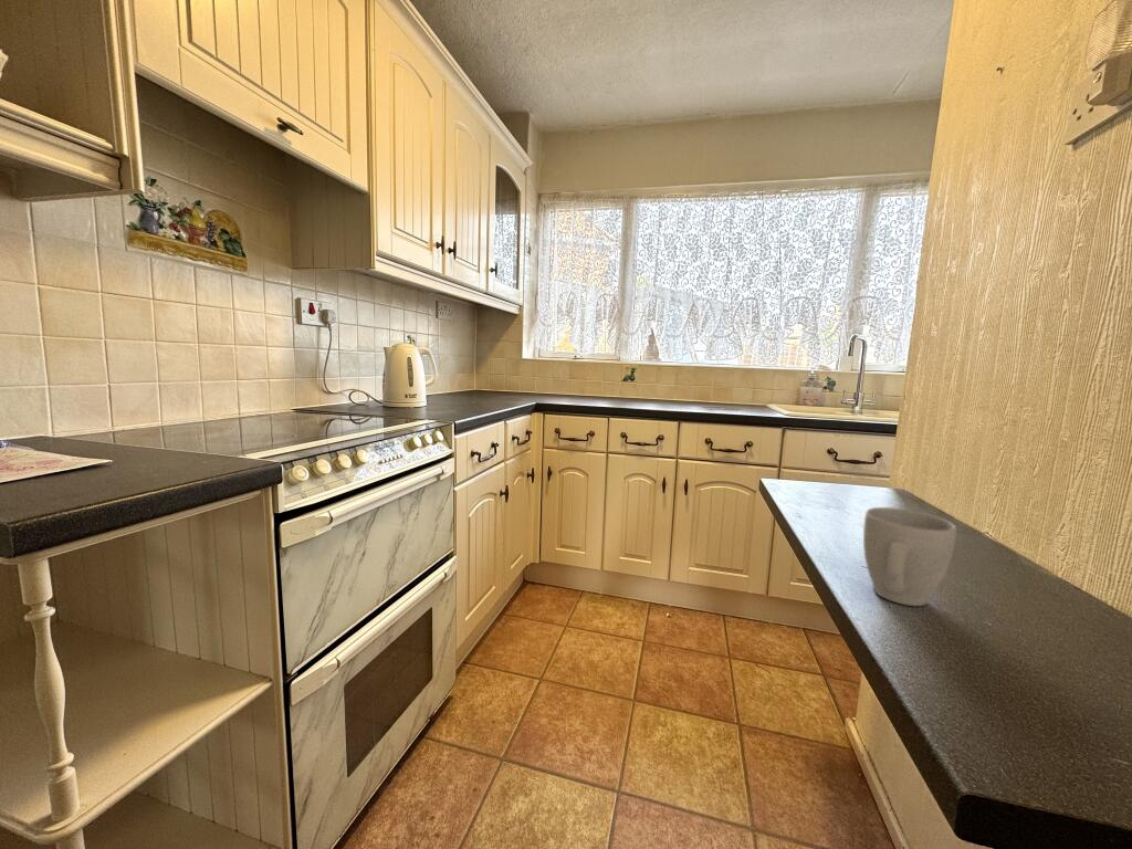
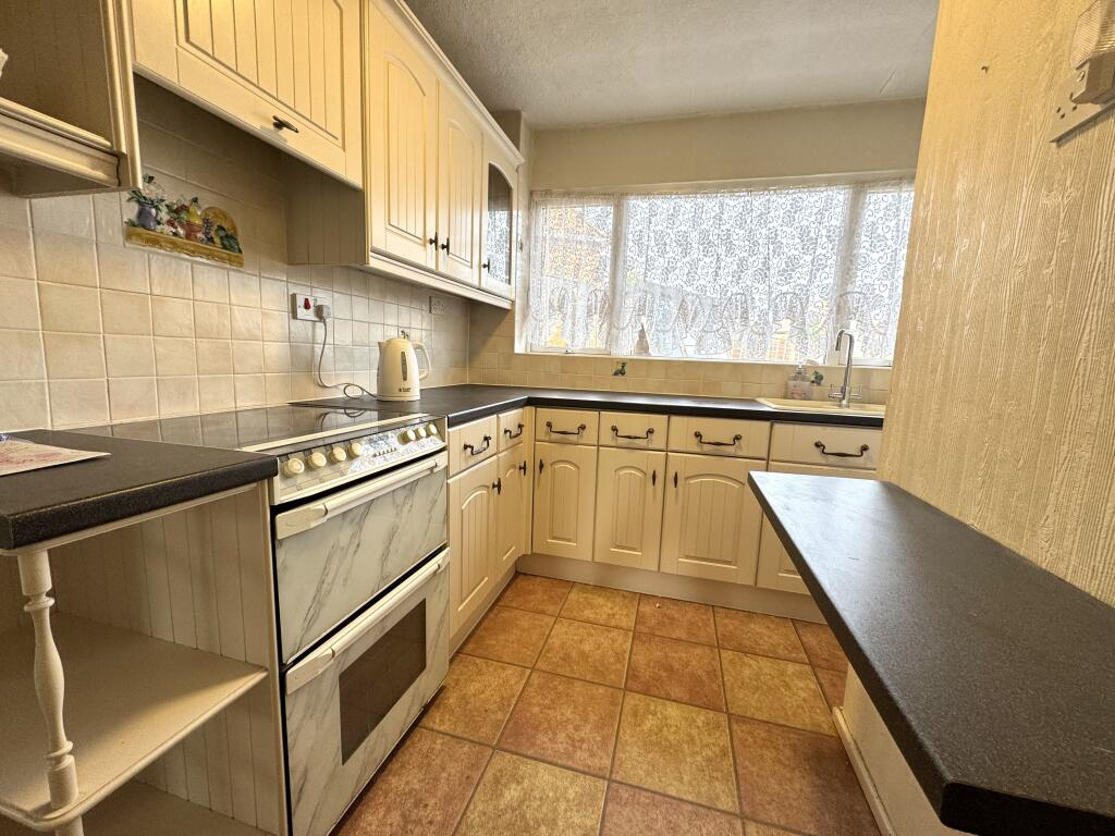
- mug [862,506,957,607]
